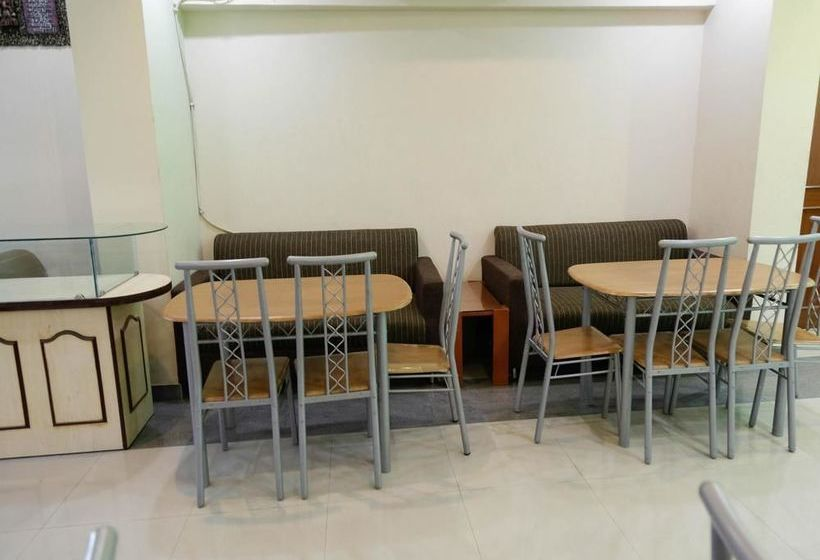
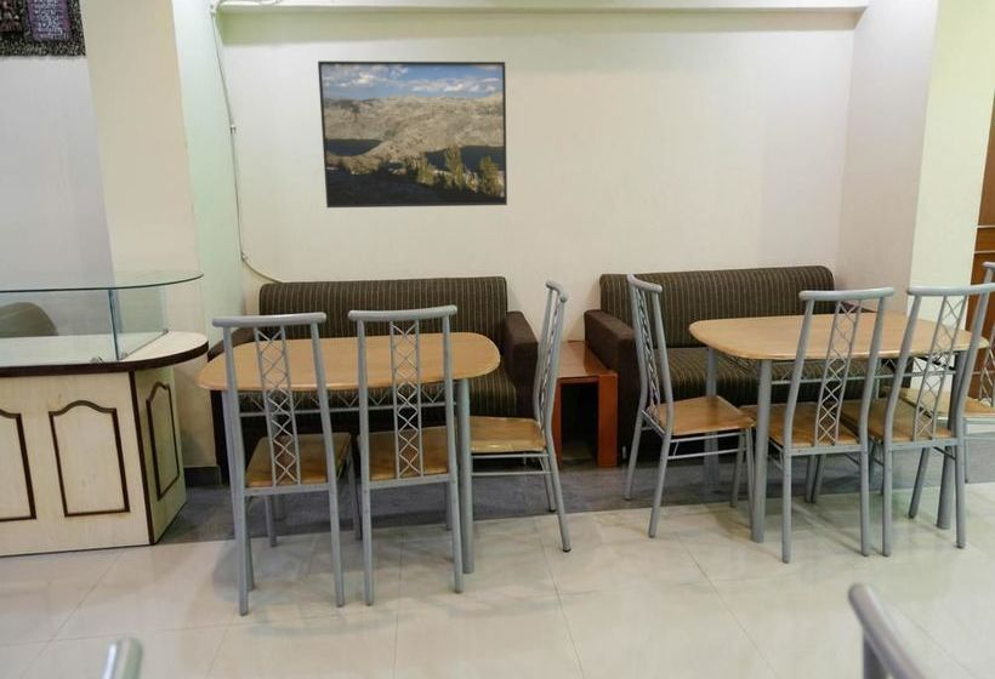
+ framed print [317,59,508,209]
